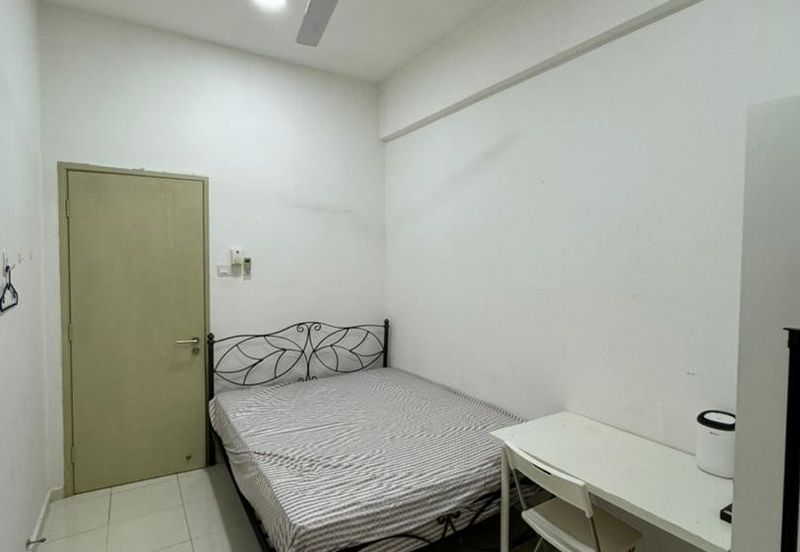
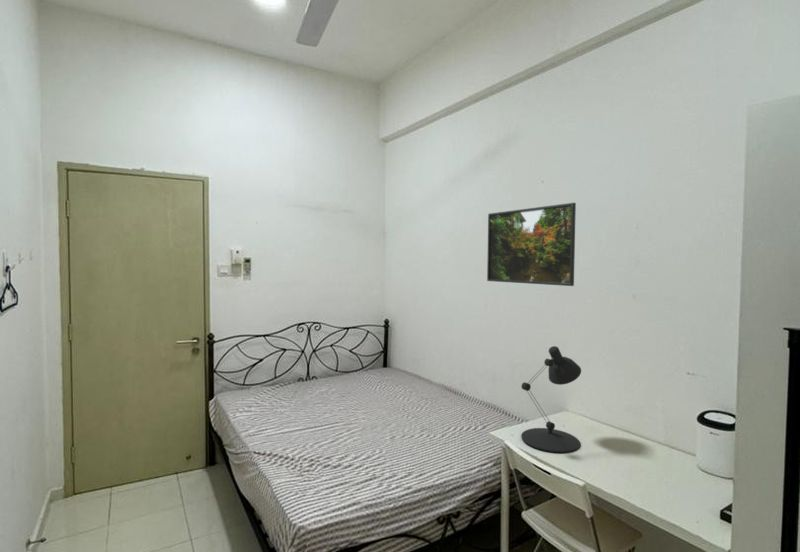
+ desk lamp [520,345,582,454]
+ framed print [486,202,577,287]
